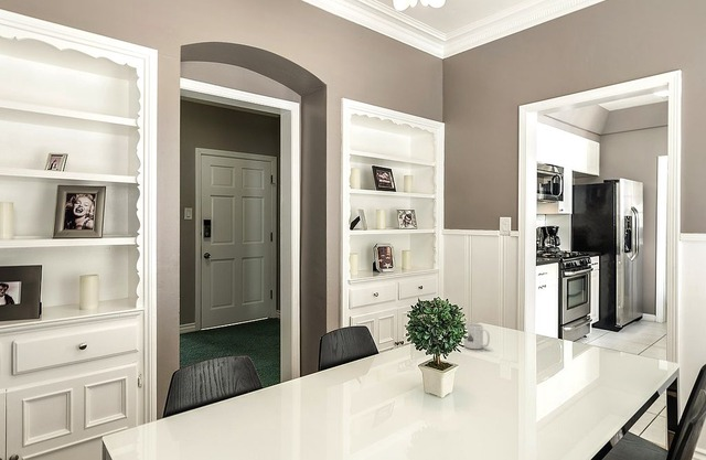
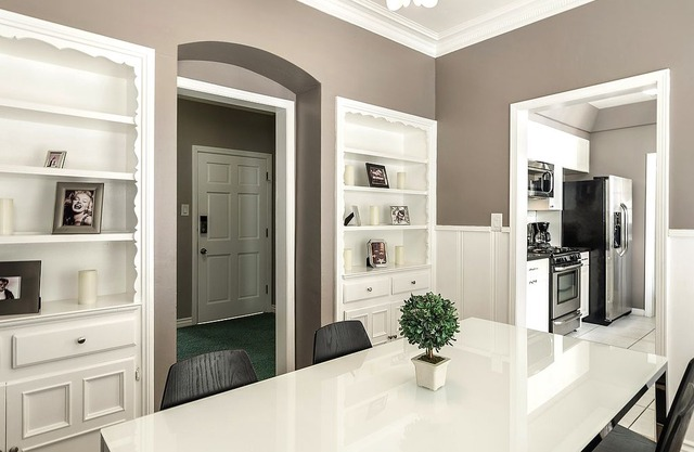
- mug [463,322,491,350]
